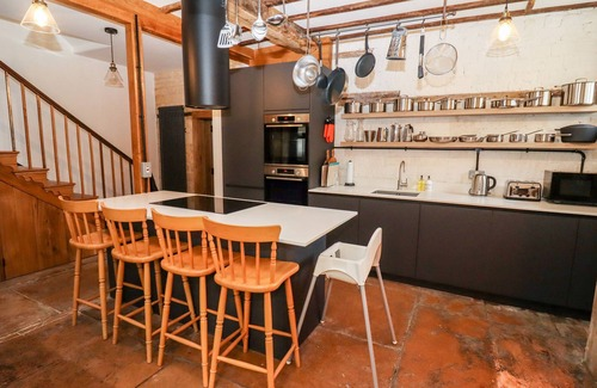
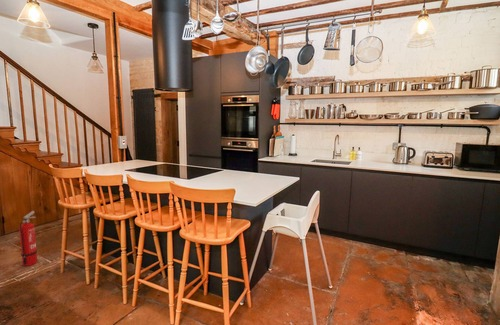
+ fire extinguisher [18,210,38,267]
